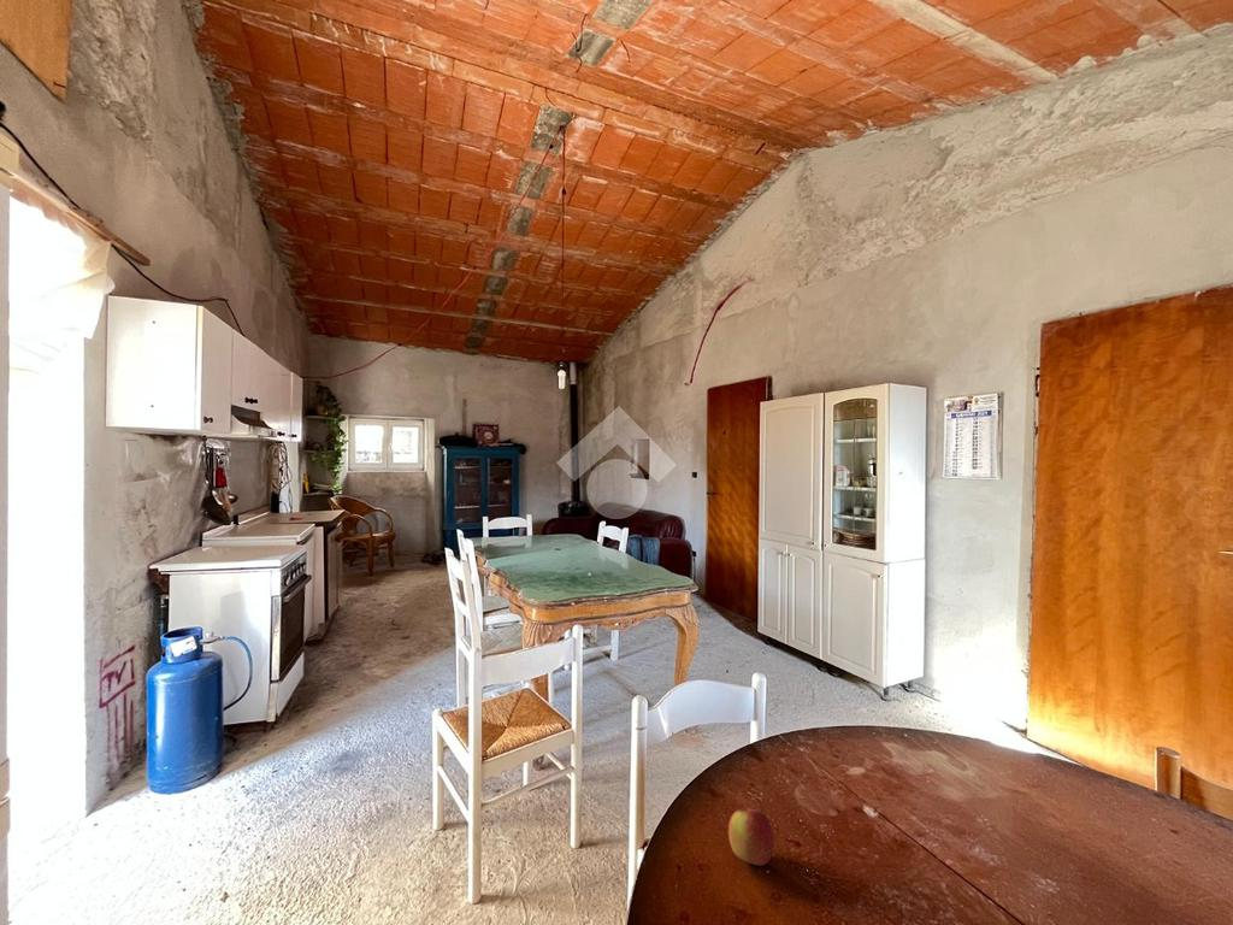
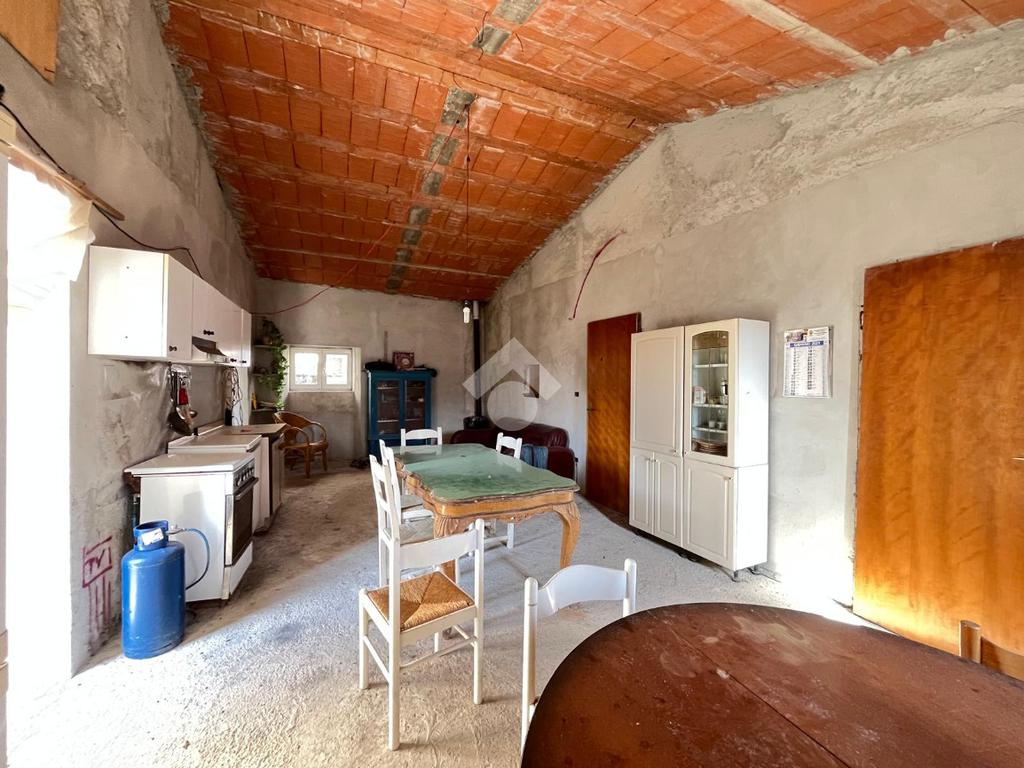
- apple [727,807,775,867]
